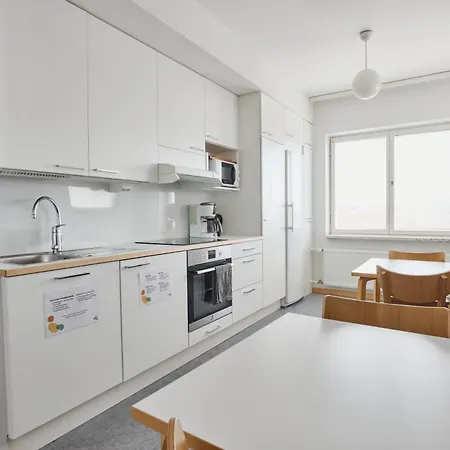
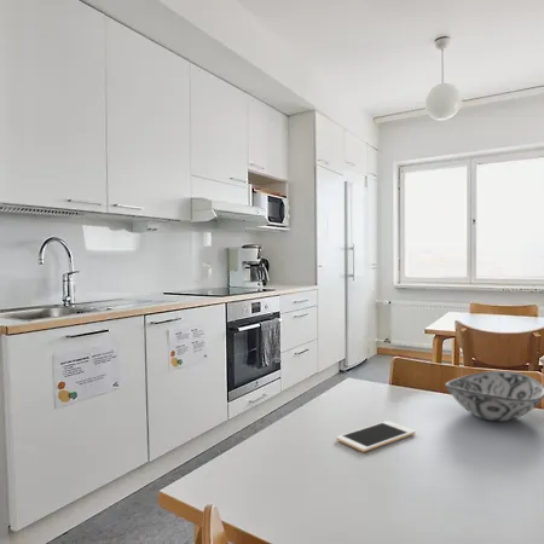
+ decorative bowl [444,370,544,422]
+ cell phone [336,419,417,453]
